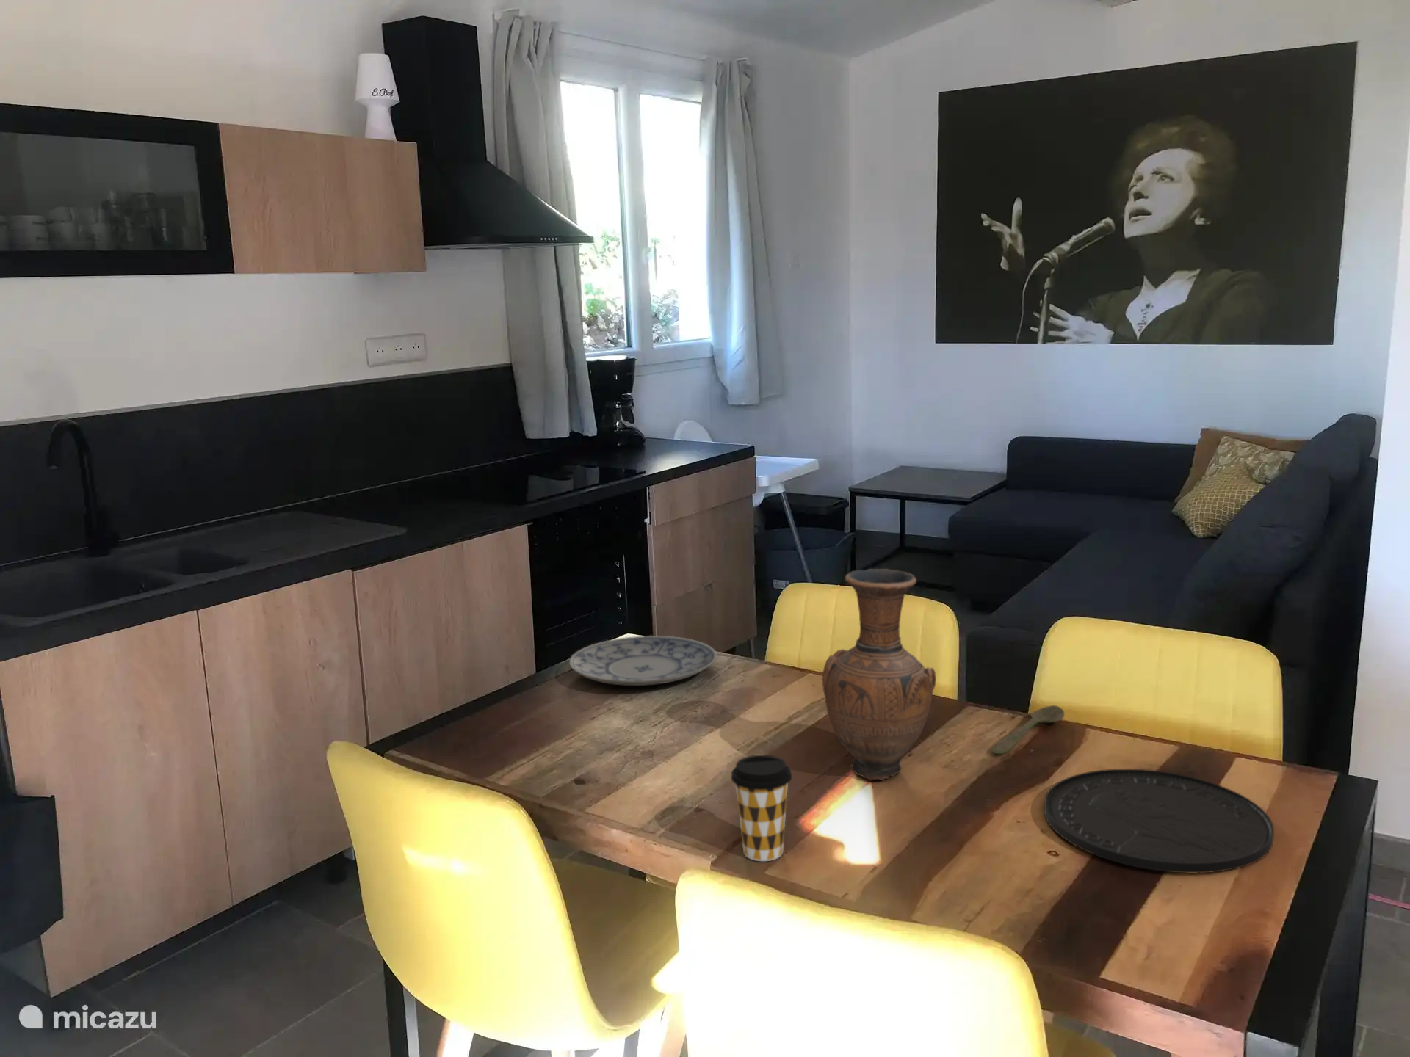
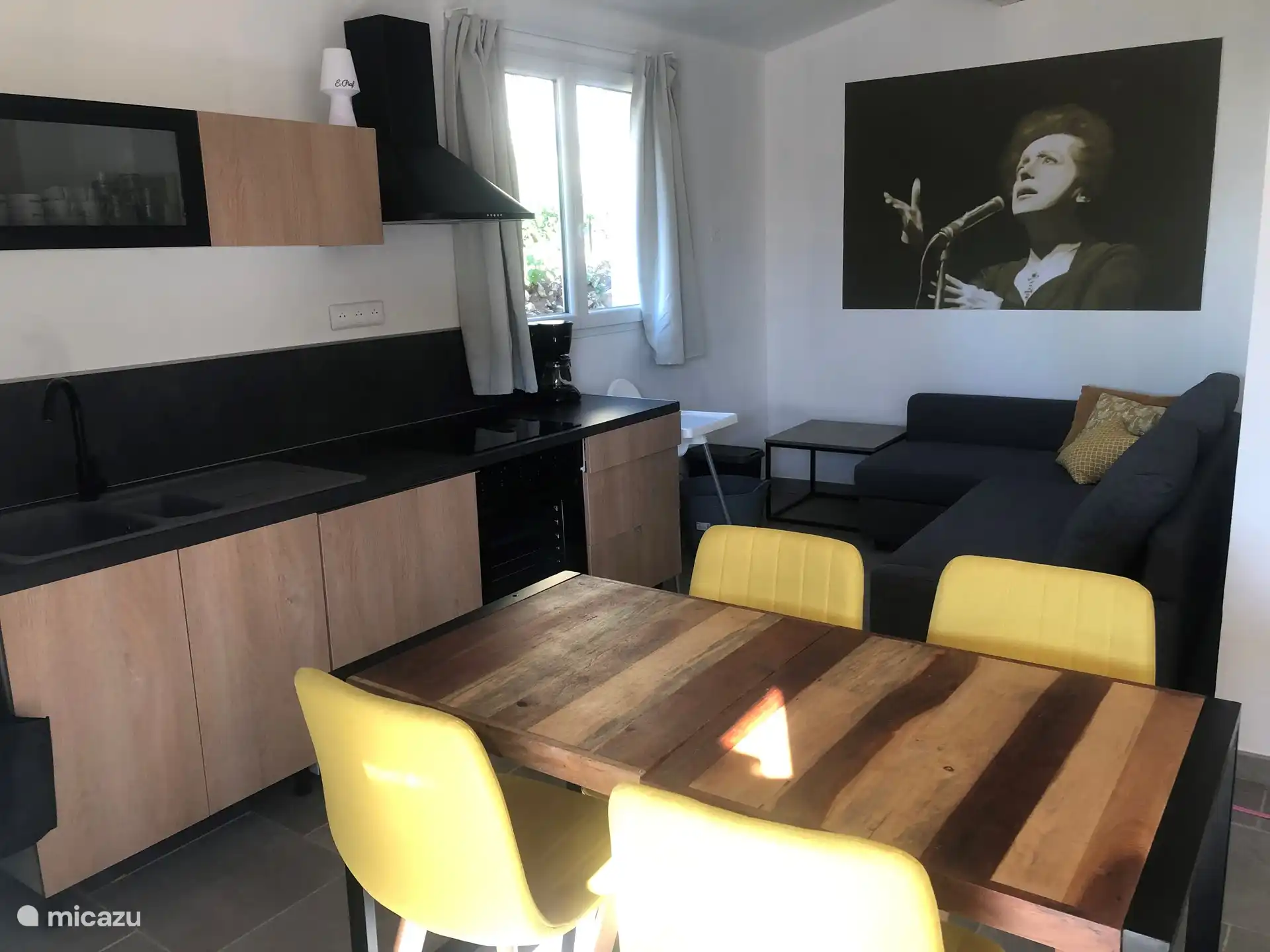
- vase [822,568,937,783]
- coffee cup [729,754,793,862]
- spoon [991,705,1065,755]
- plate [1044,768,1275,874]
- plate [567,635,717,686]
